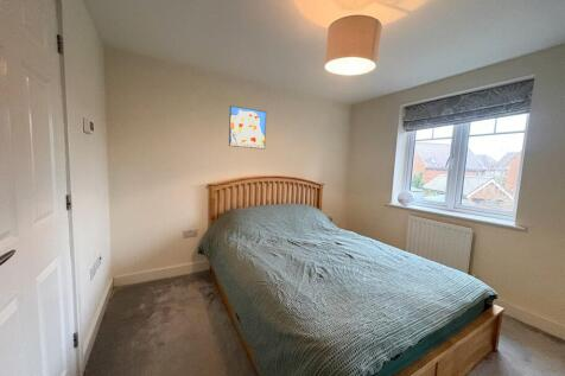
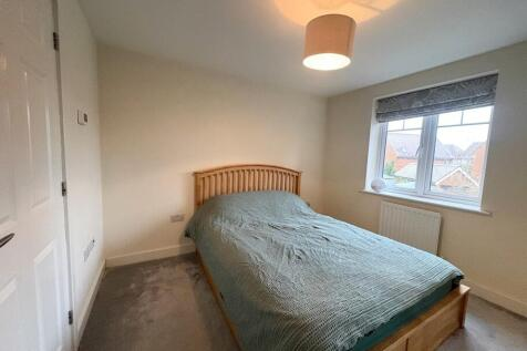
- wall art [228,104,267,151]
